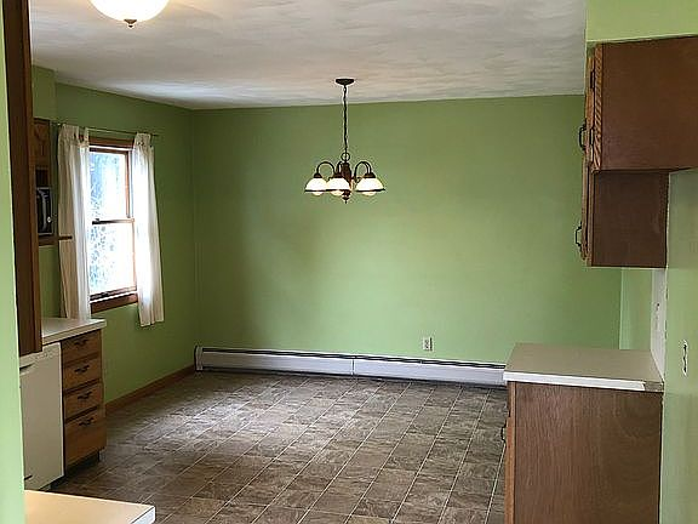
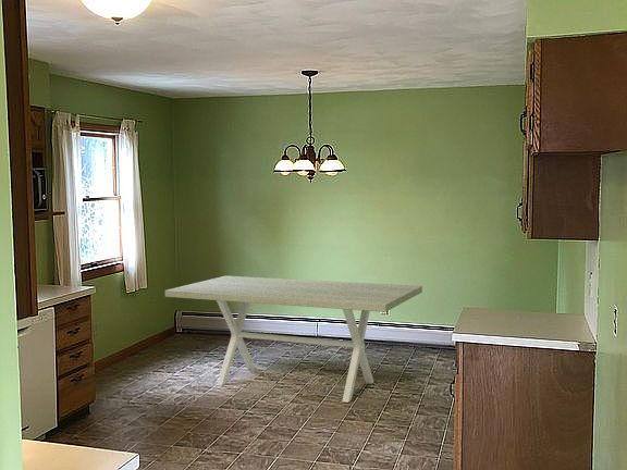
+ dining table [164,275,423,404]
